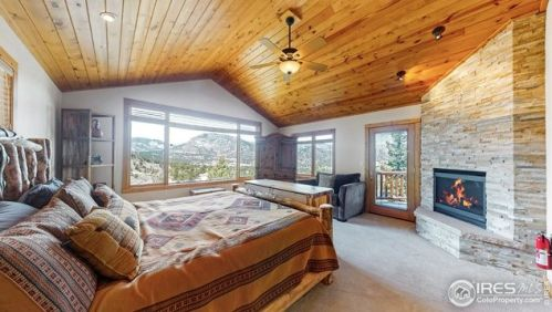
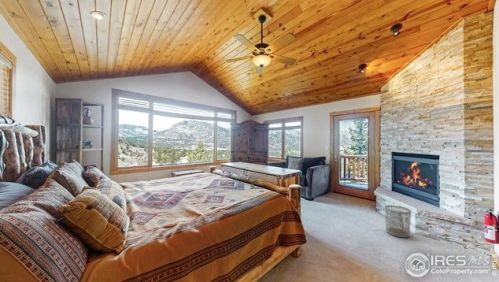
+ waste bin [384,204,412,239]
